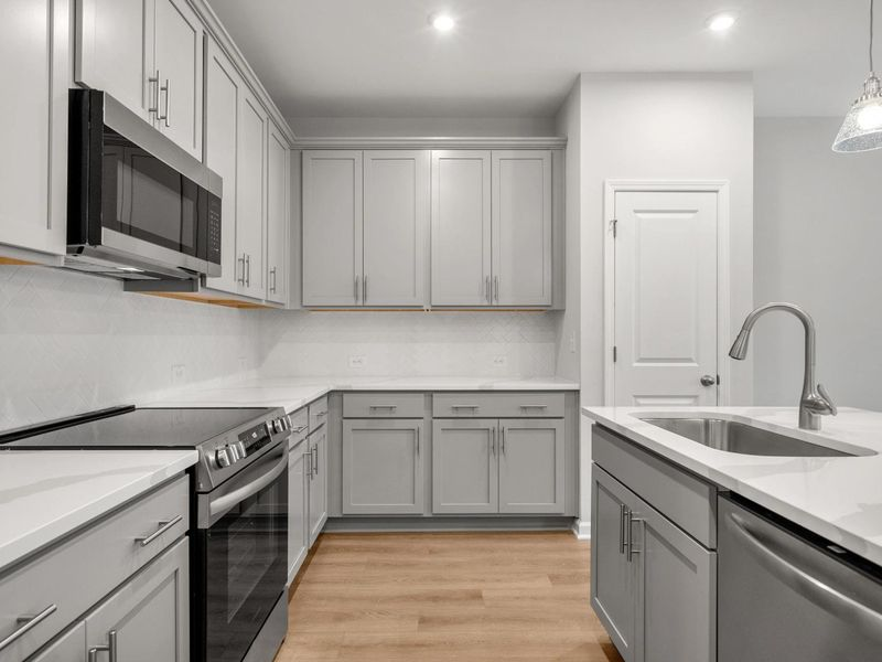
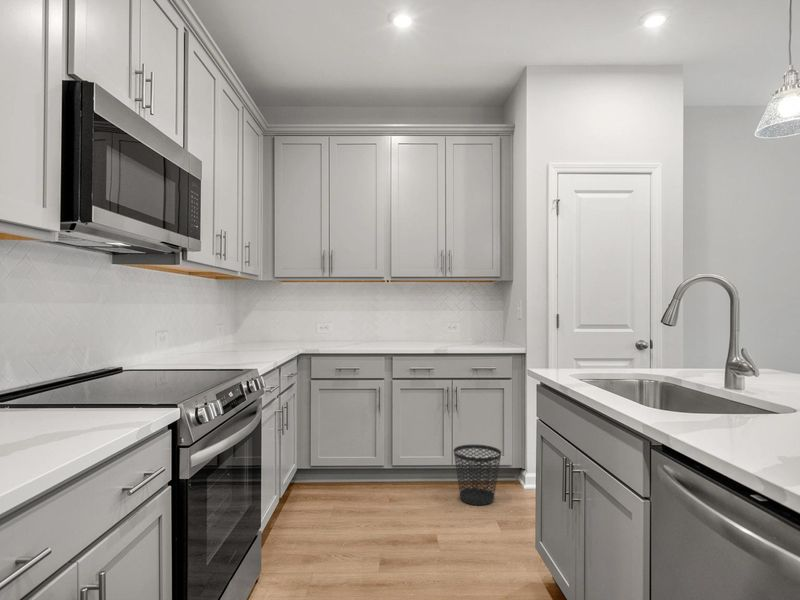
+ wastebasket [453,444,502,506]
